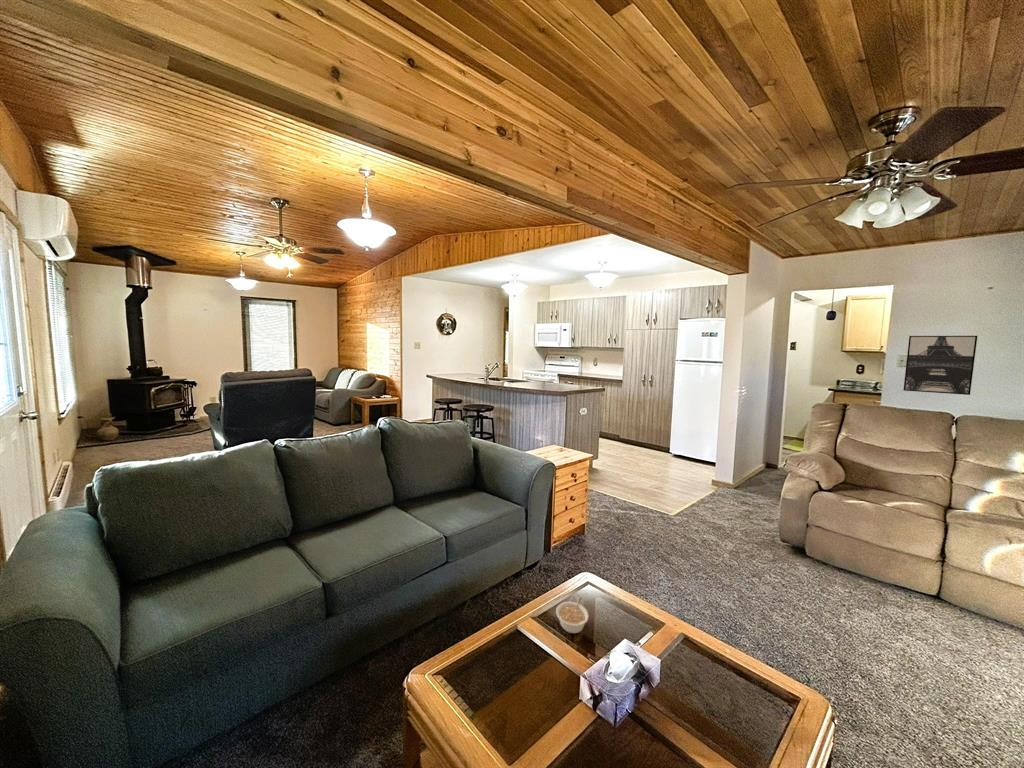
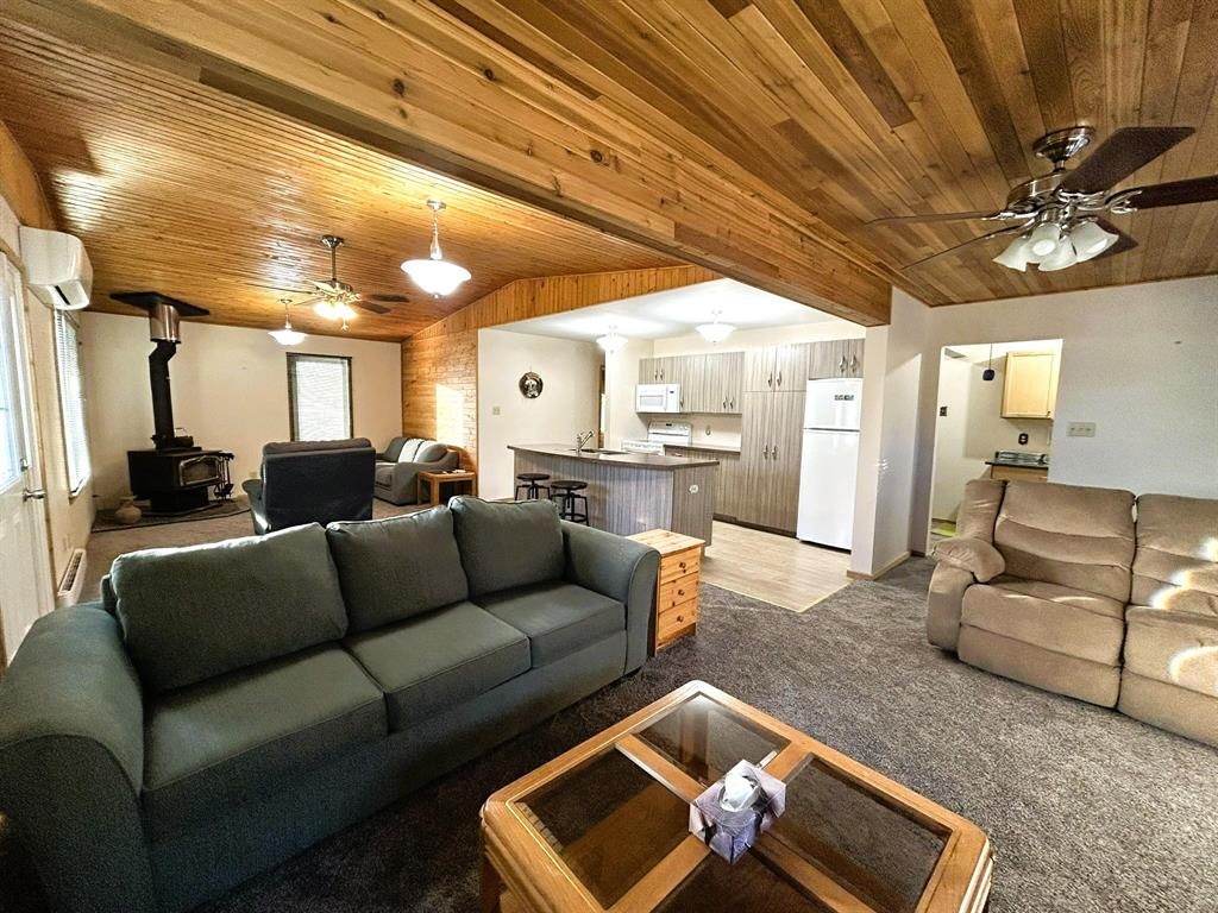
- legume [555,596,590,634]
- wall art [902,335,978,396]
